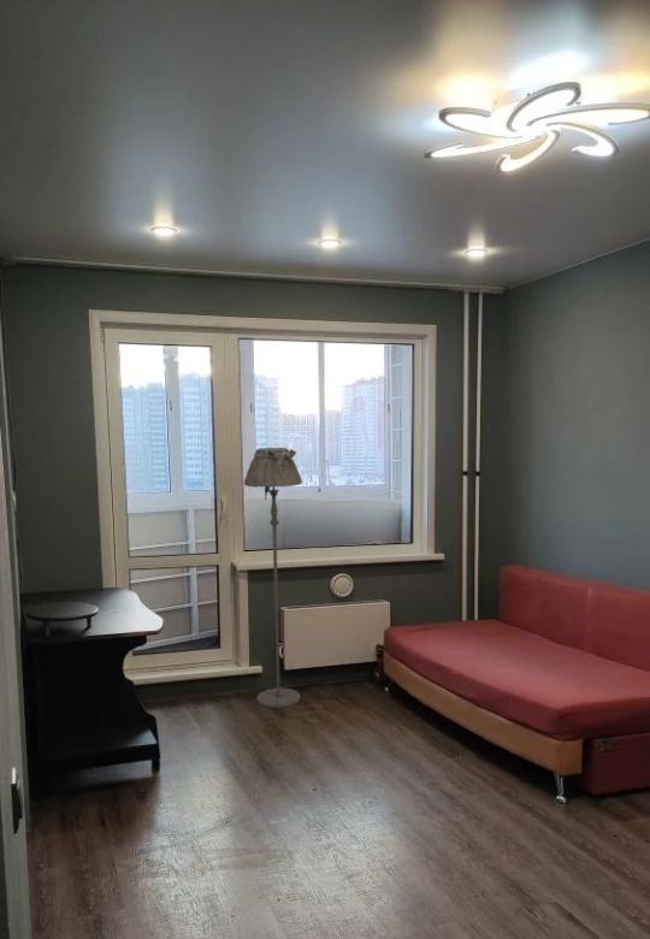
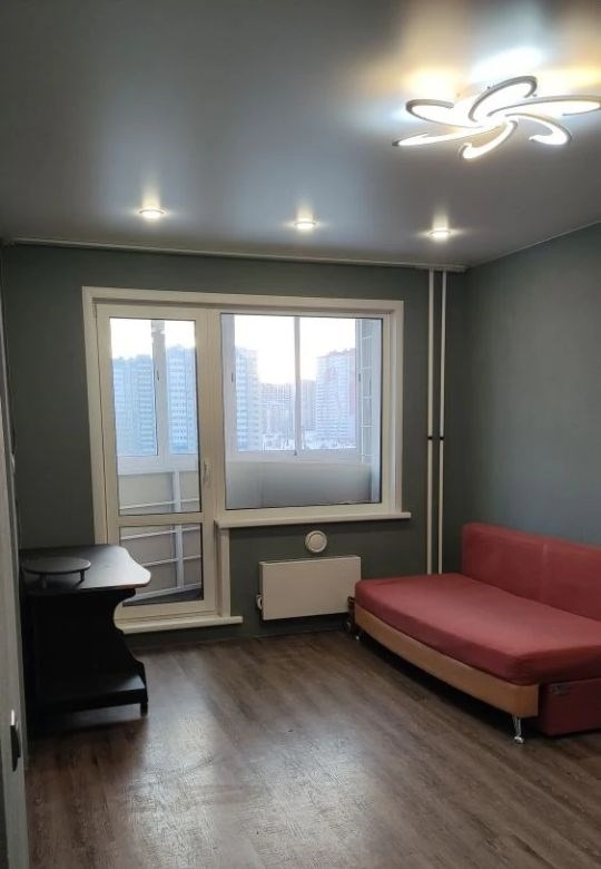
- floor lamp [243,447,303,709]
